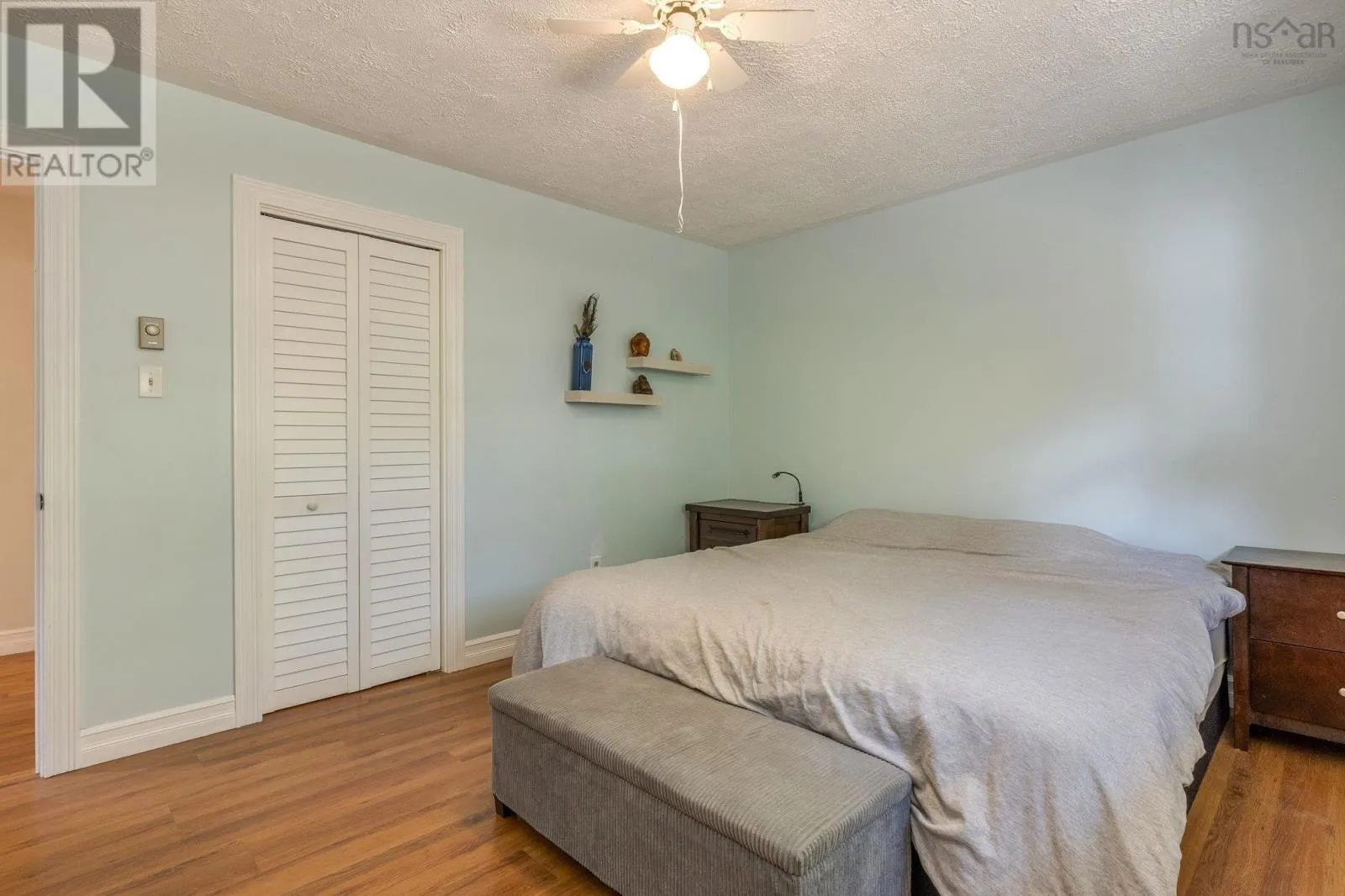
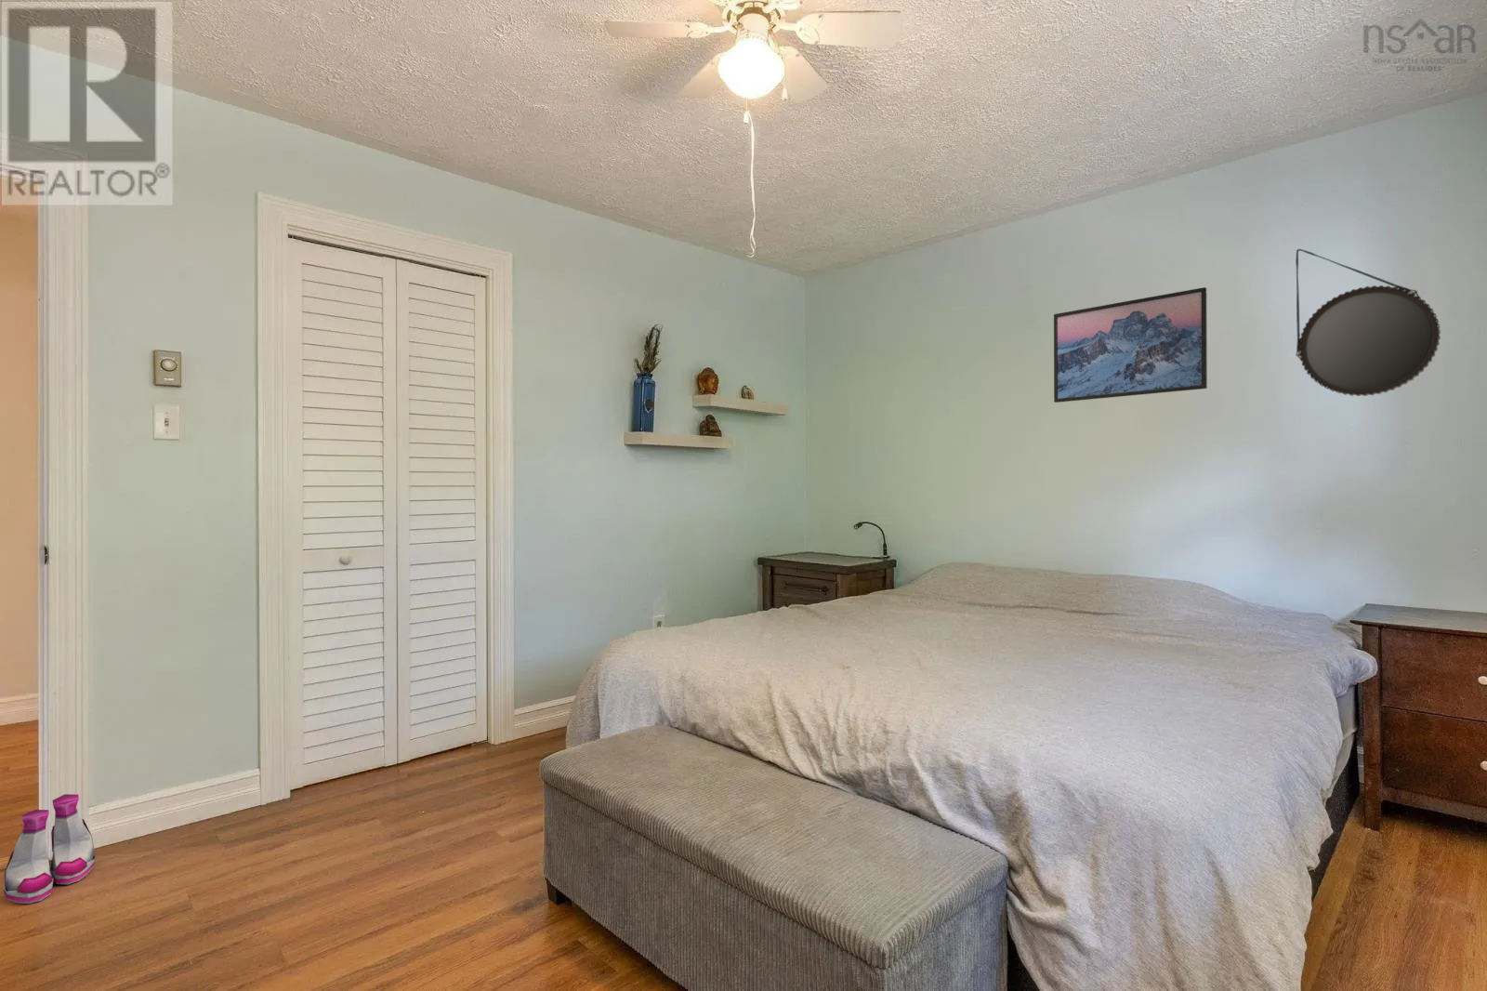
+ boots [2,793,96,905]
+ home mirror [1295,248,1442,397]
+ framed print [1053,286,1208,404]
